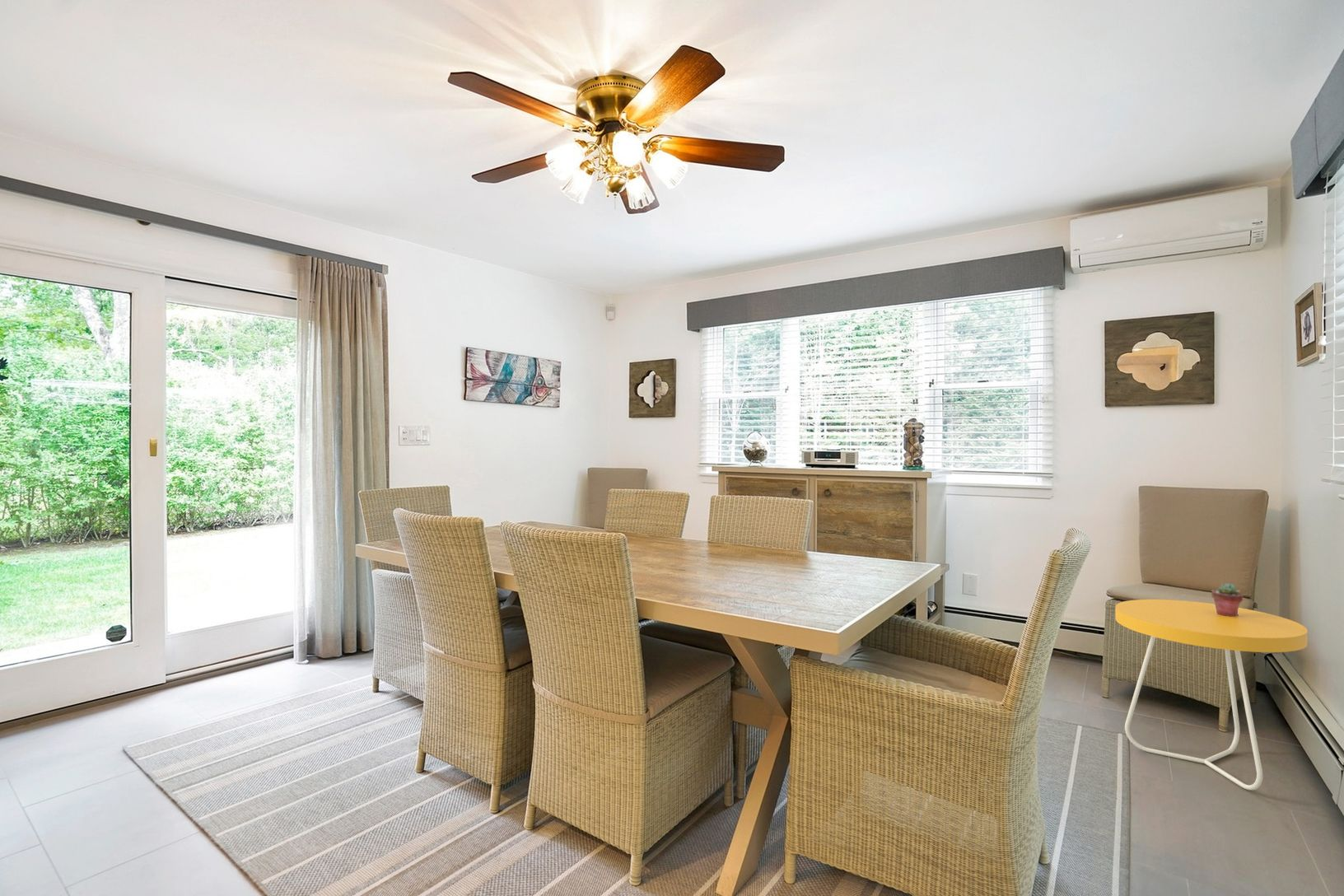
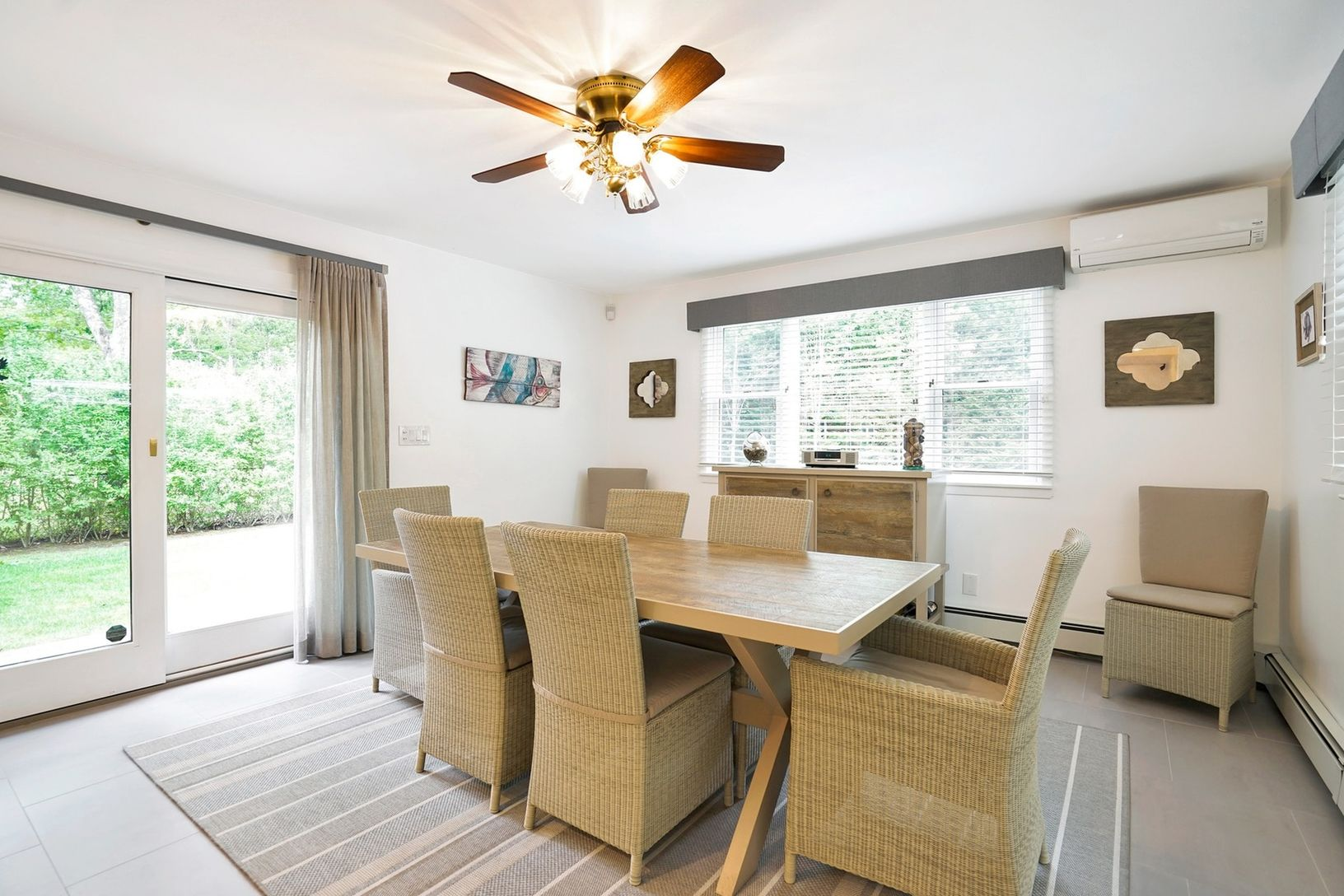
- potted succulent [1211,582,1244,617]
- side table [1114,599,1309,791]
